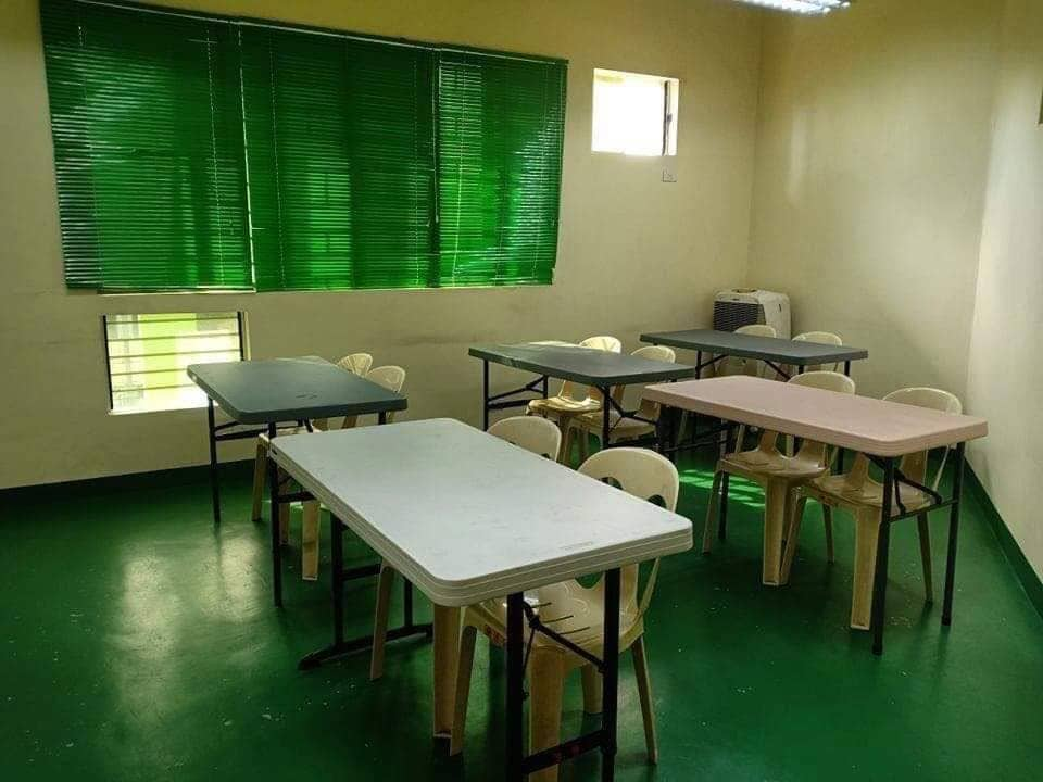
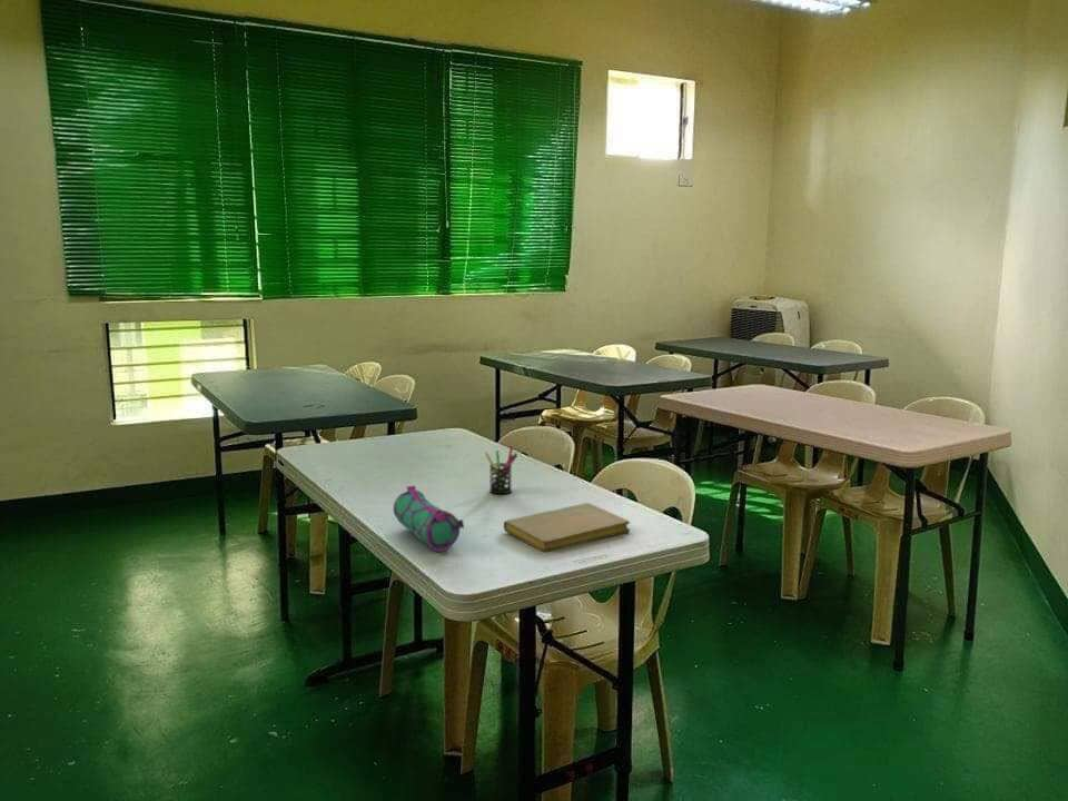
+ pencil case [393,484,465,553]
+ notebook [503,502,631,553]
+ pen holder [484,445,518,495]
